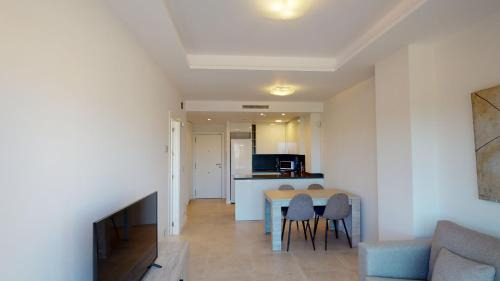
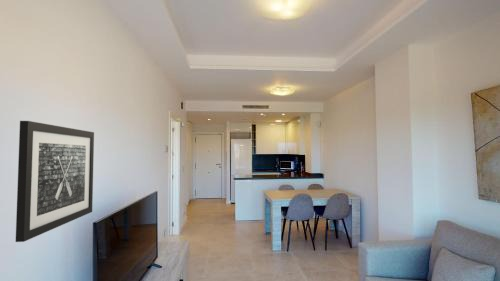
+ wall art [15,120,95,243]
